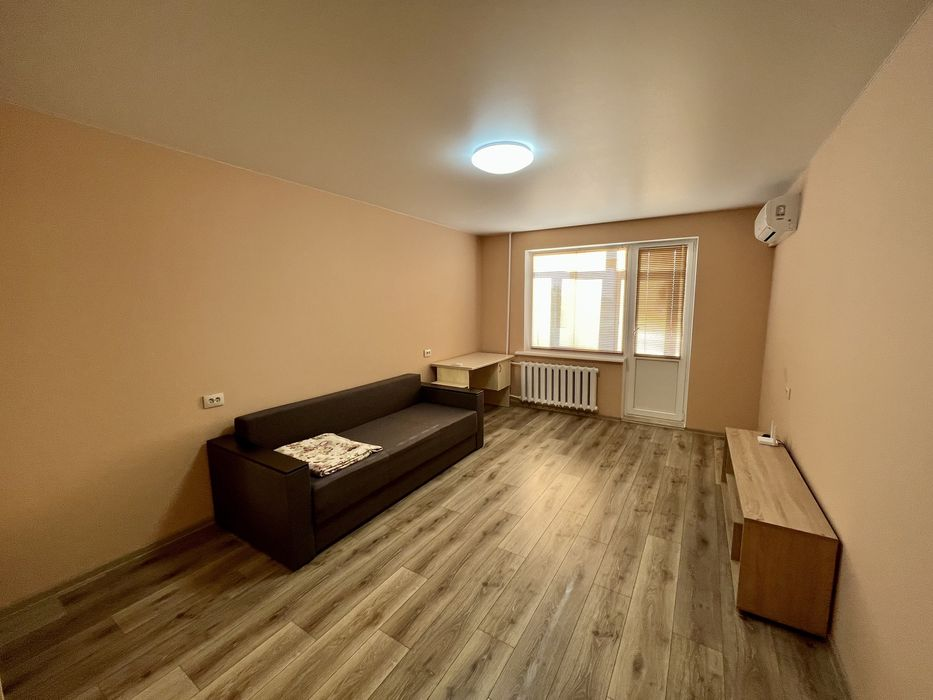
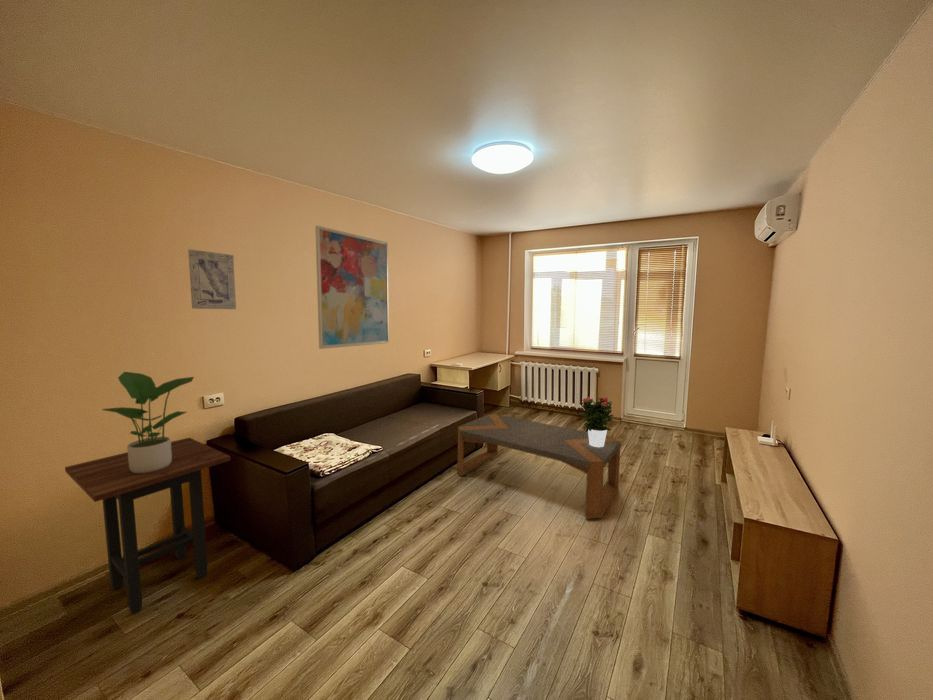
+ wall art [314,224,390,350]
+ coffee table [457,414,622,520]
+ potted flower [578,395,615,447]
+ potted plant [101,371,195,473]
+ side table [64,437,231,615]
+ wall art [187,248,237,310]
